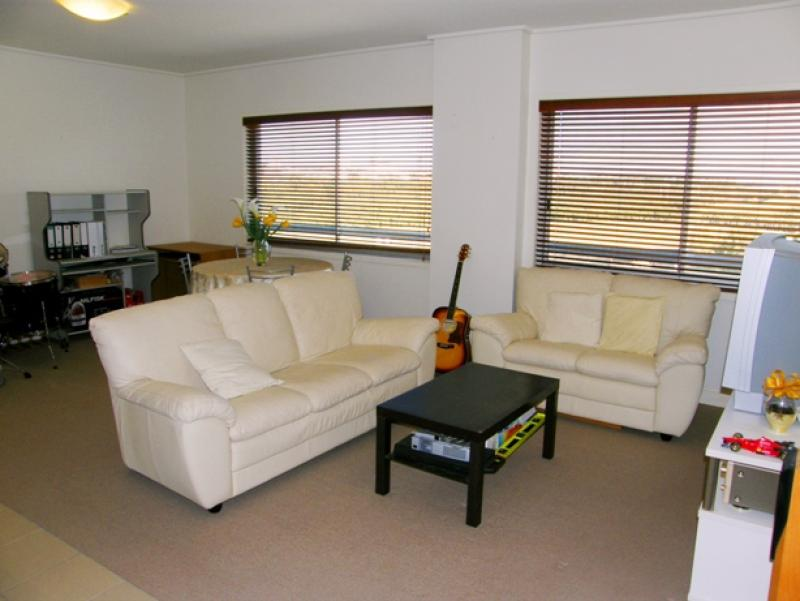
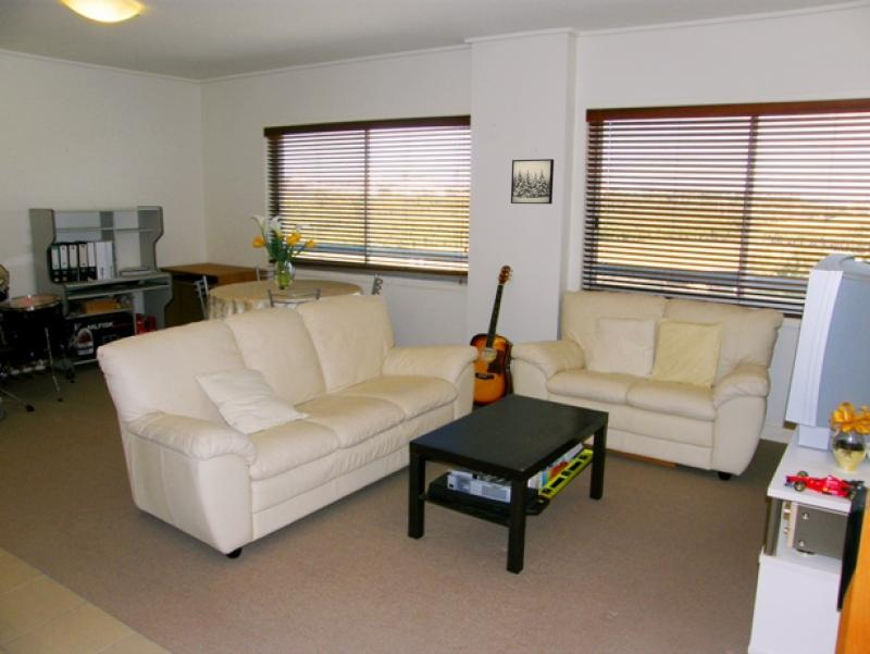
+ wall art [510,158,555,205]
